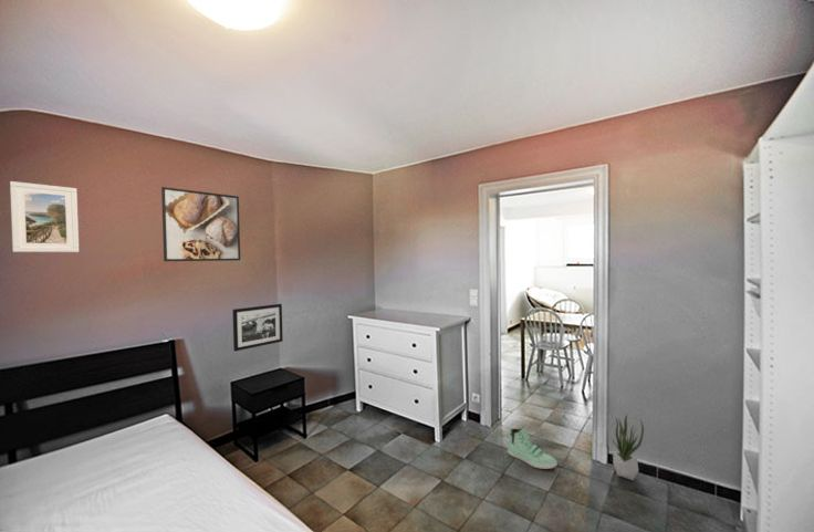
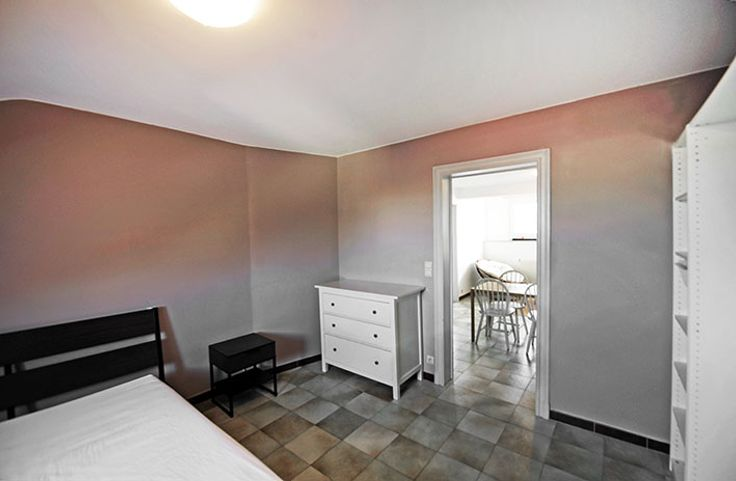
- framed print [160,186,241,262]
- potted plant [609,414,645,481]
- sneaker [507,427,559,470]
- picture frame [231,303,284,353]
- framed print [9,180,80,253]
